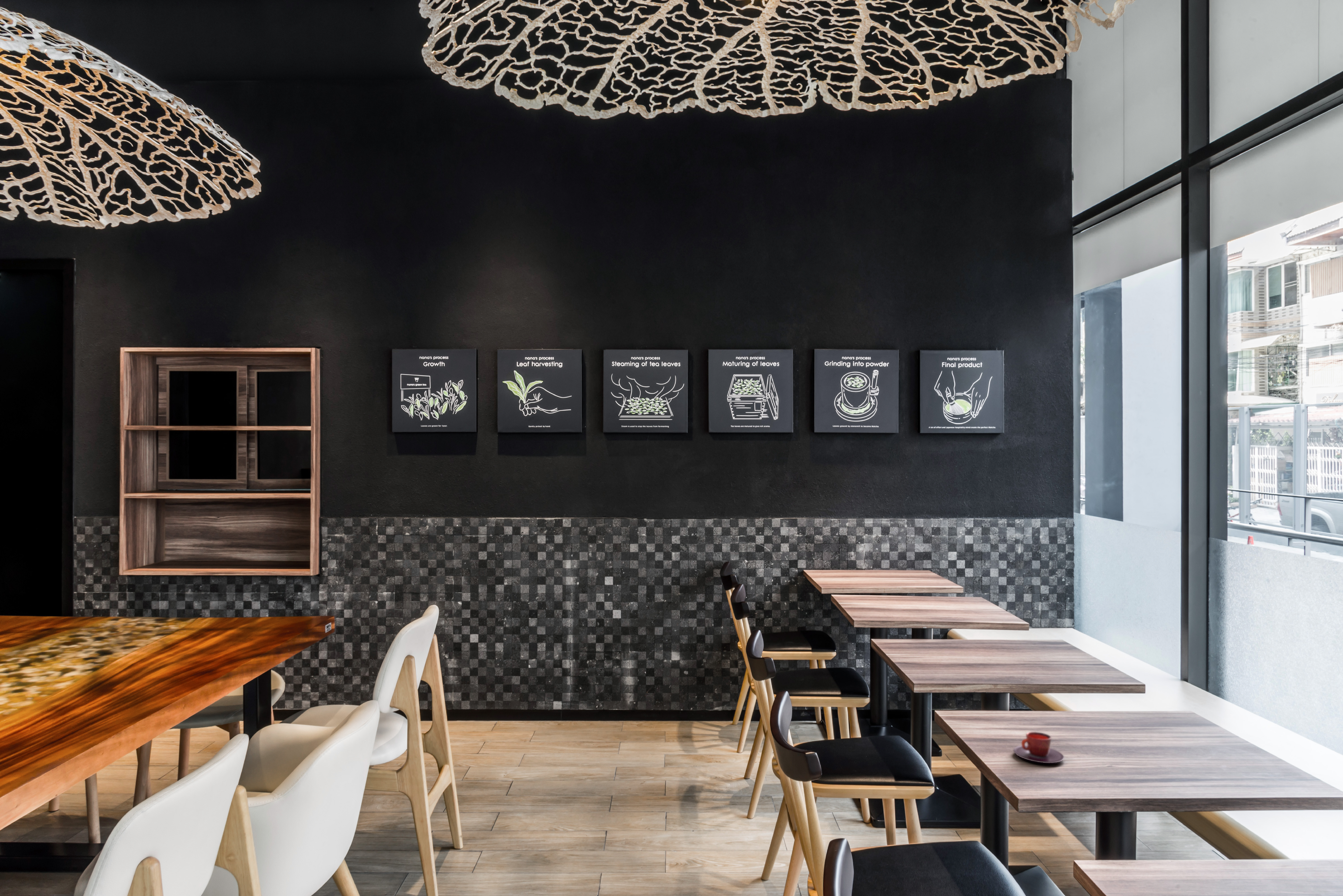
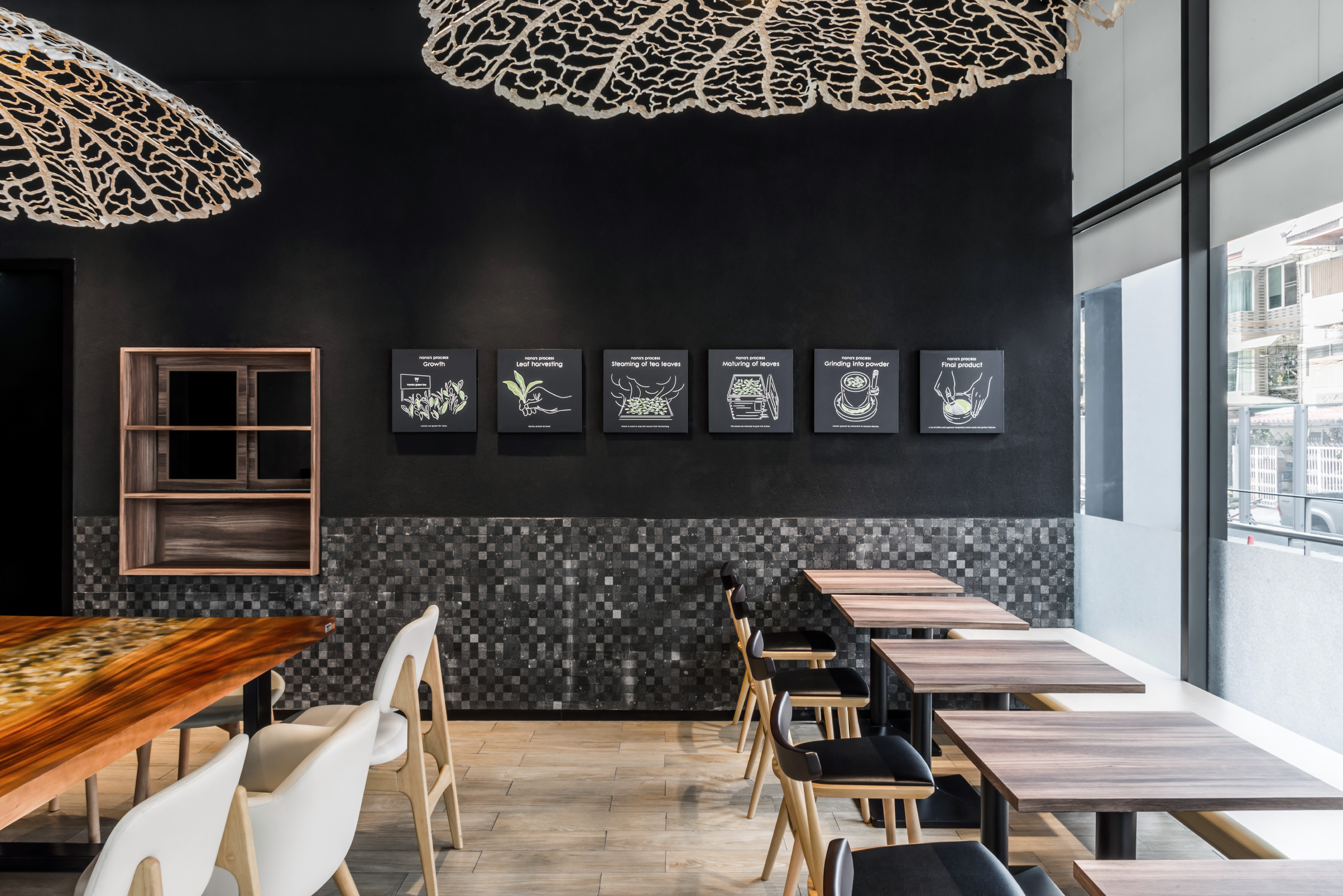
- teacup [1013,731,1065,763]
